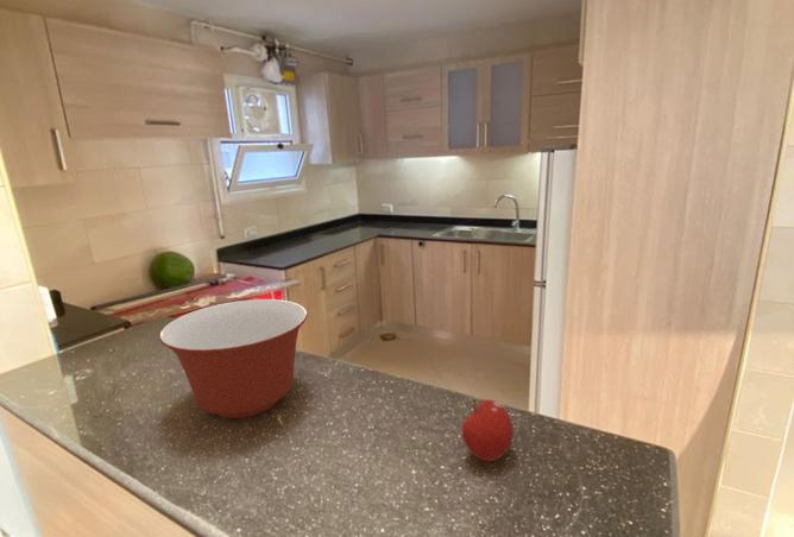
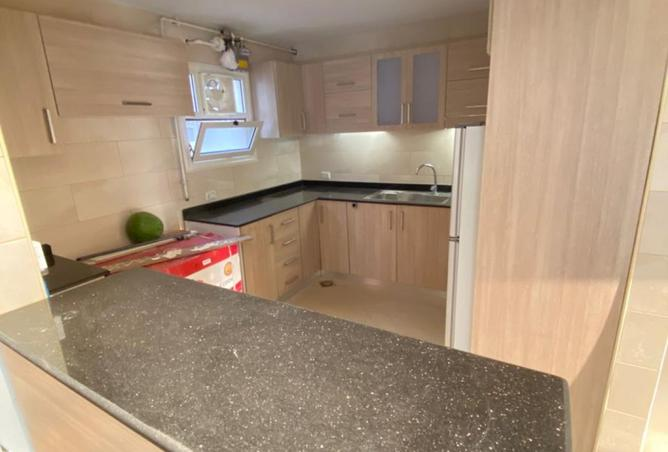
- mixing bowl [158,298,309,419]
- fruit [460,398,515,462]
